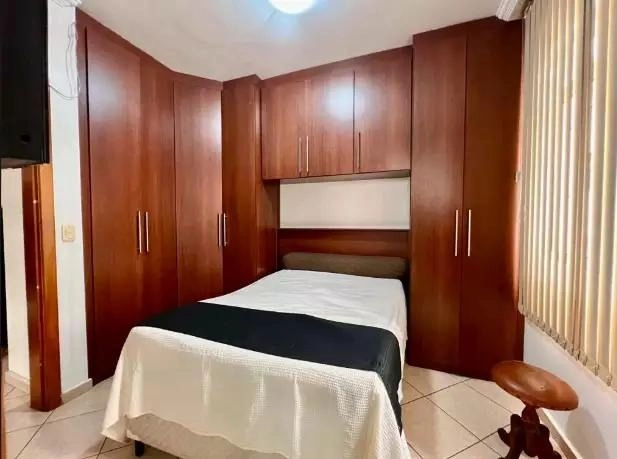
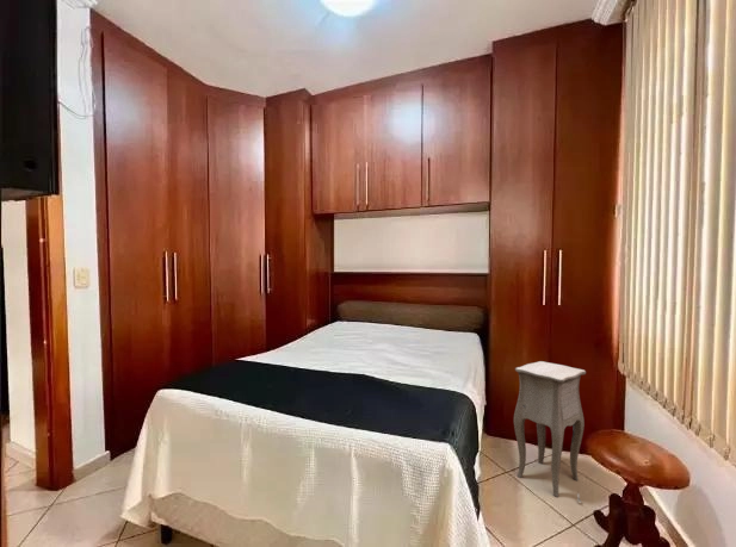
+ side table [513,360,587,504]
